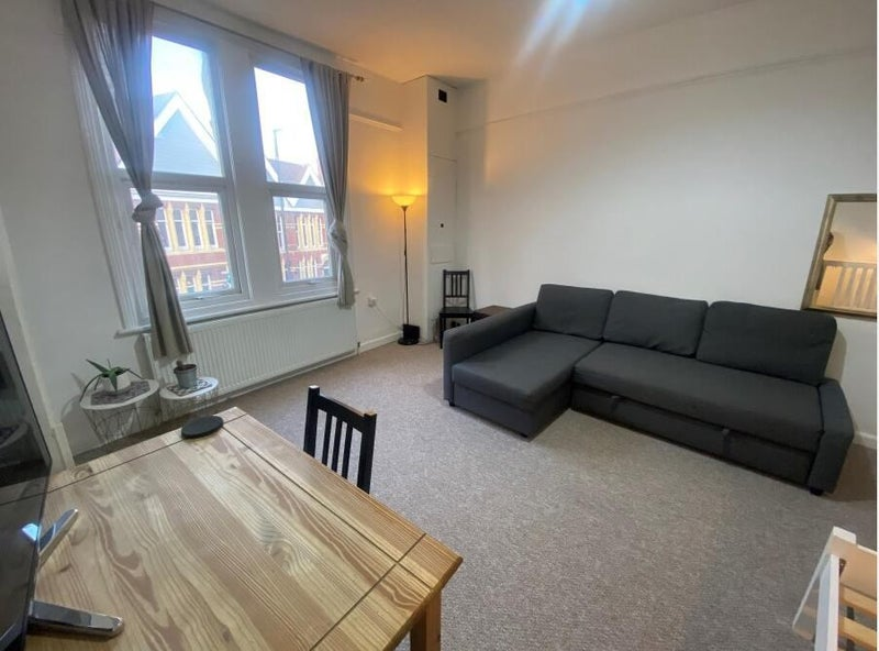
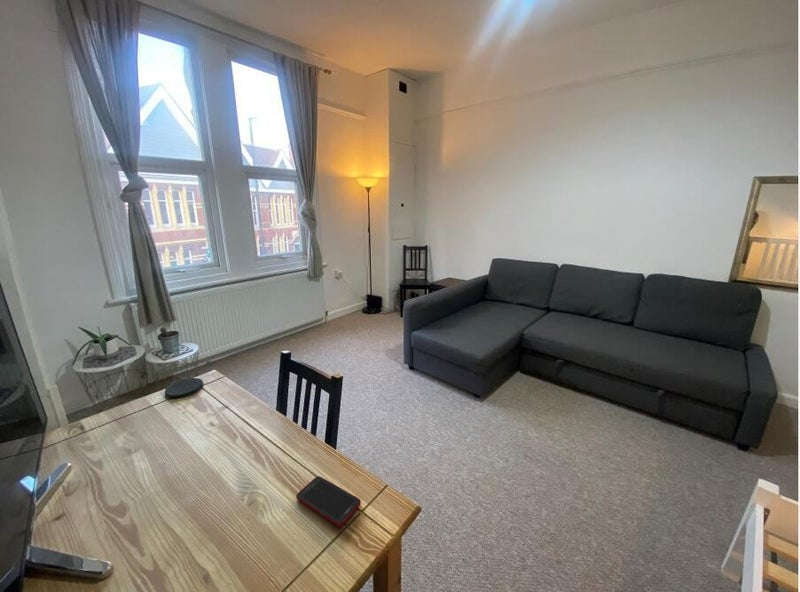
+ cell phone [295,475,362,527]
